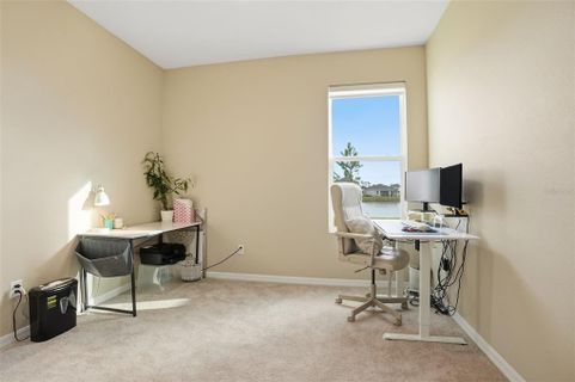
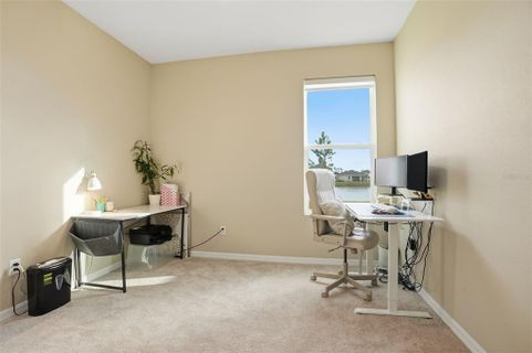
- planter [179,260,203,283]
